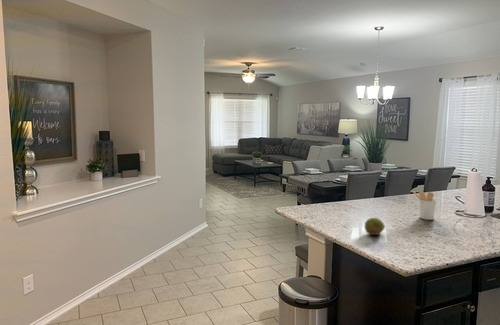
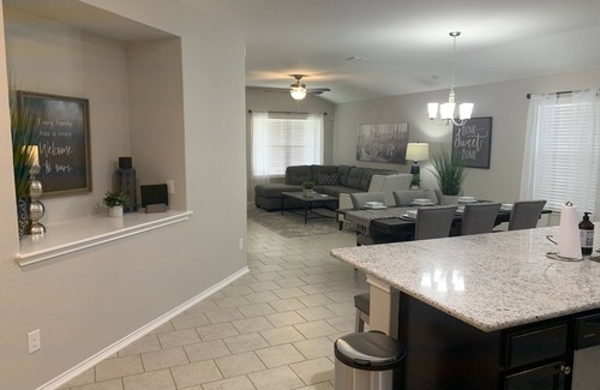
- utensil holder [412,190,437,221]
- fruit [364,217,386,236]
